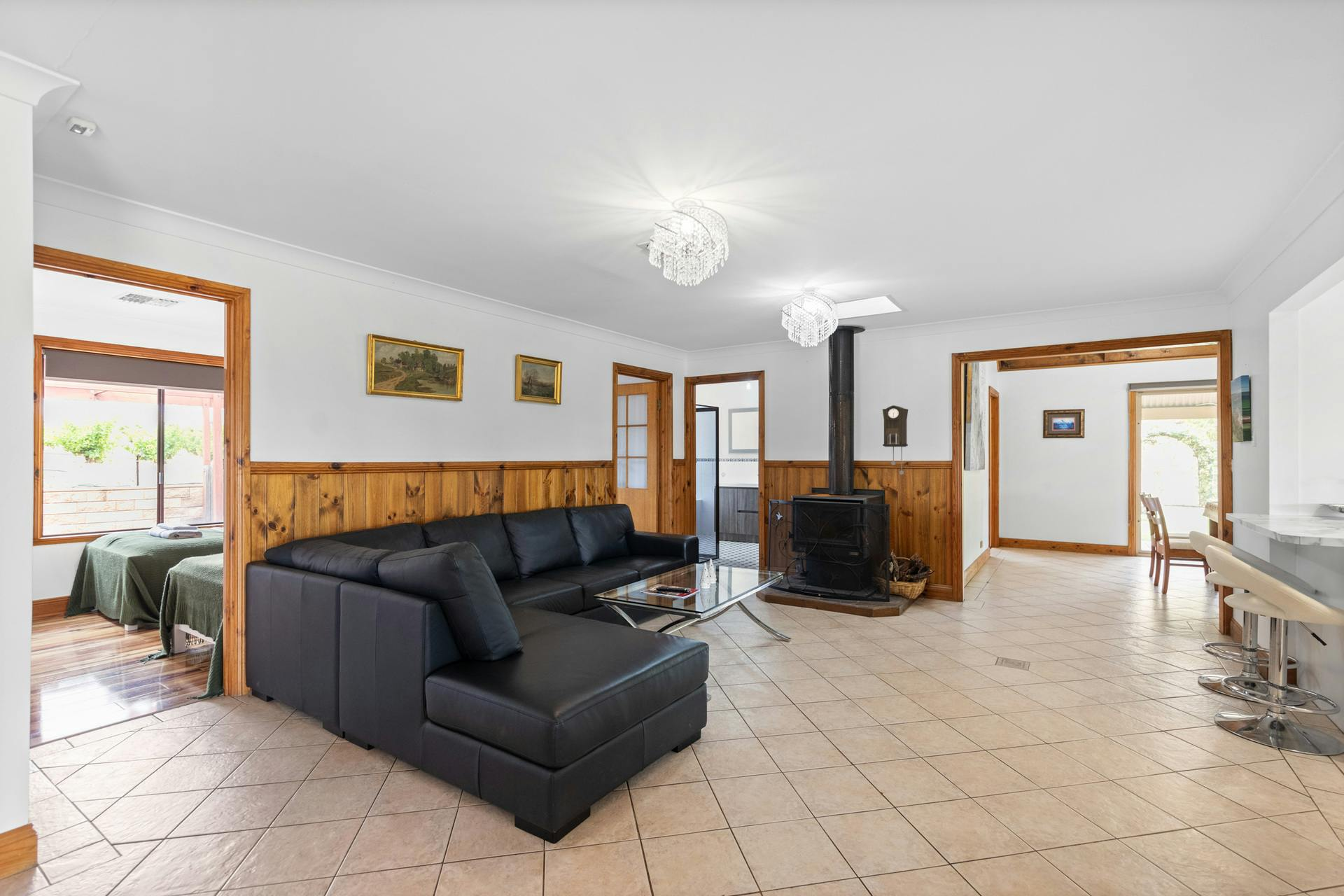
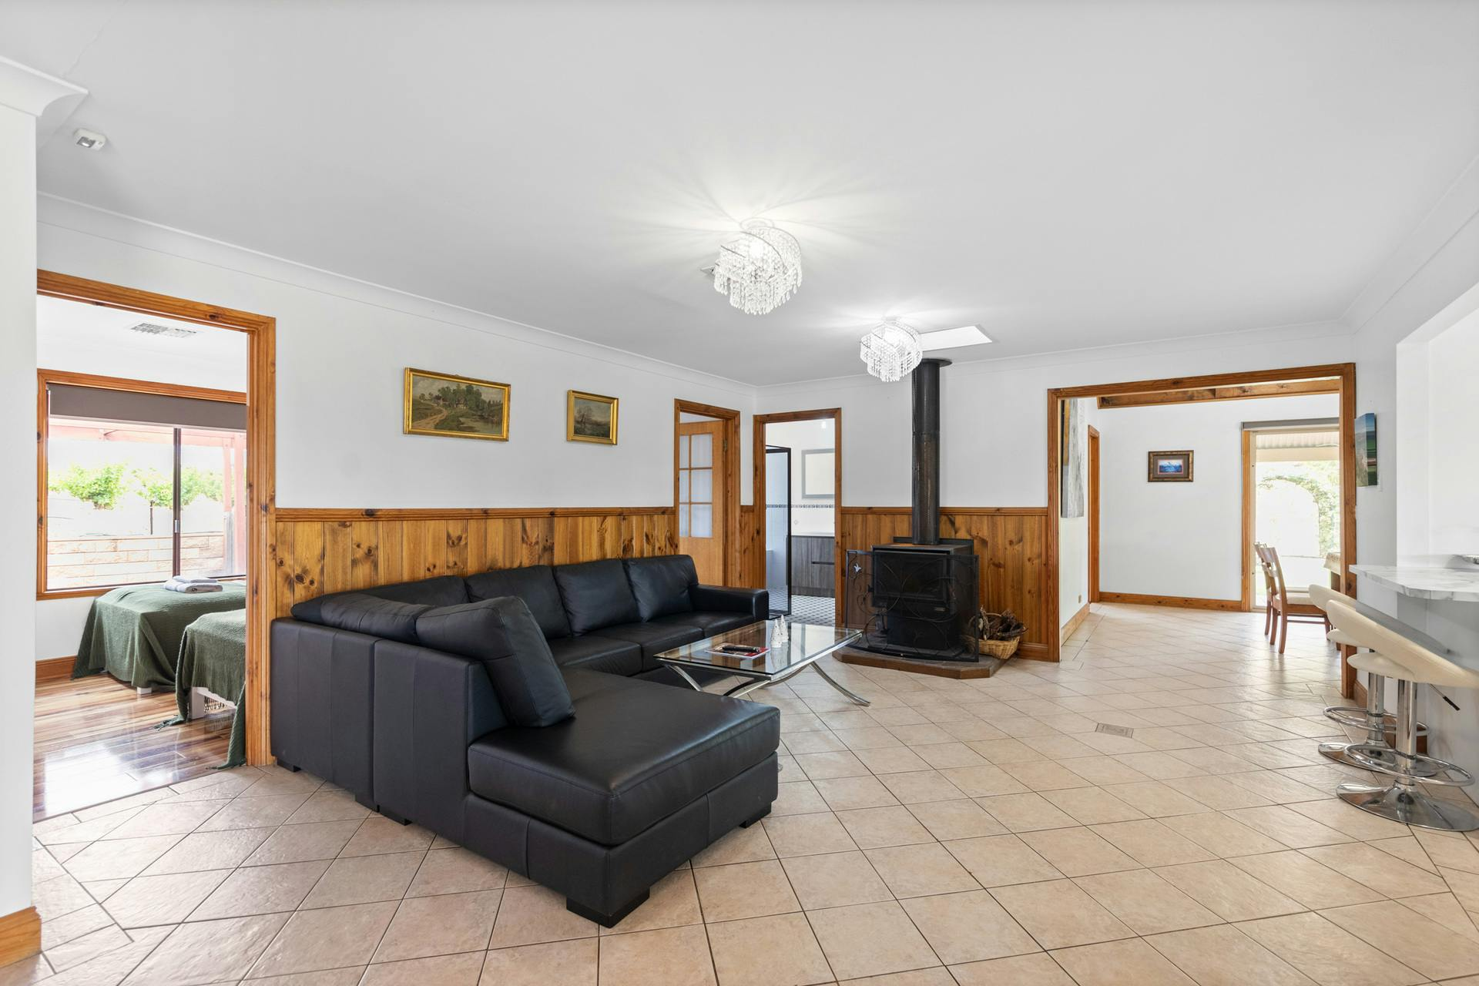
- pendulum clock [882,405,909,475]
